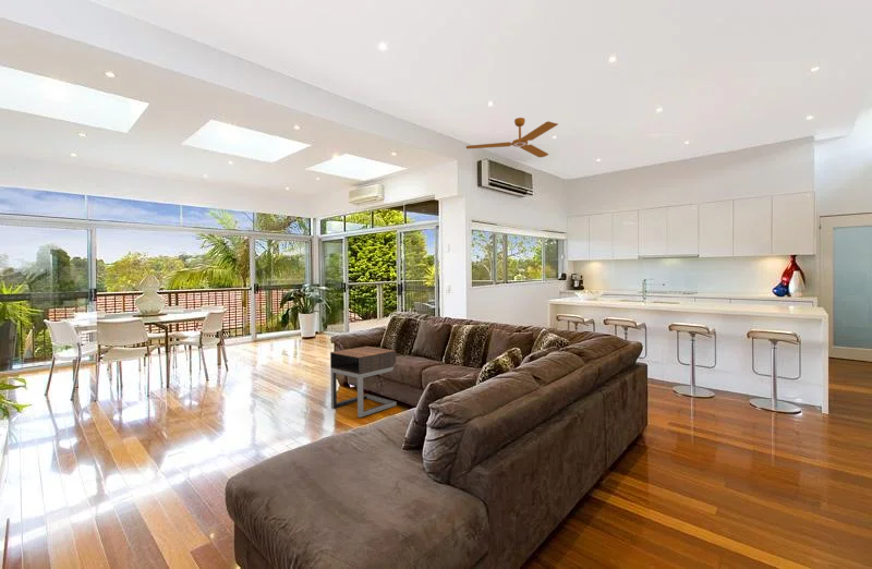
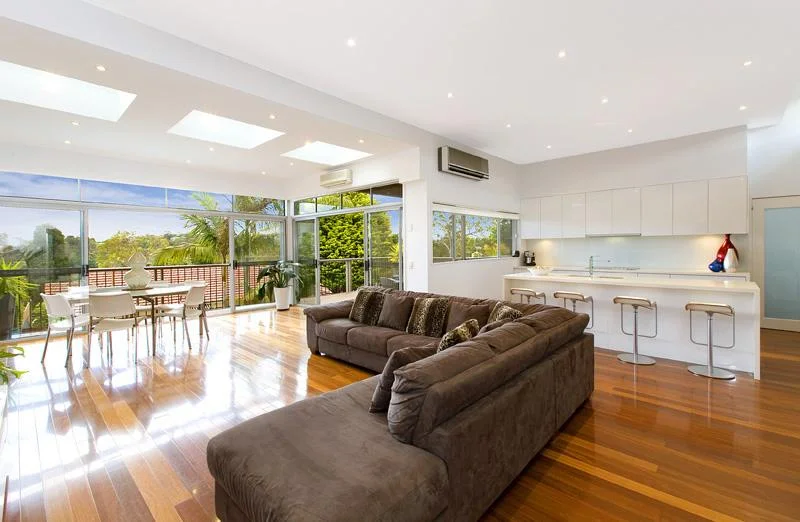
- ceiling fan [465,117,559,158]
- nightstand [329,346,398,419]
